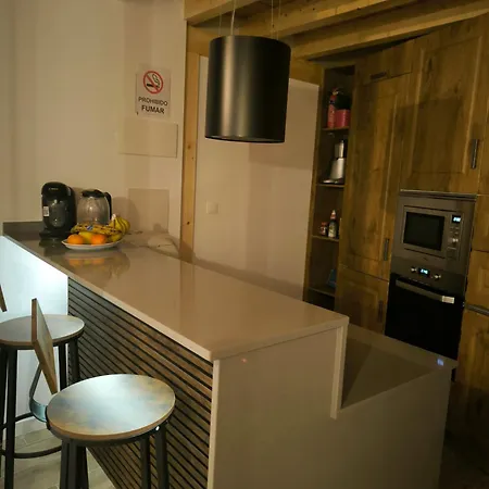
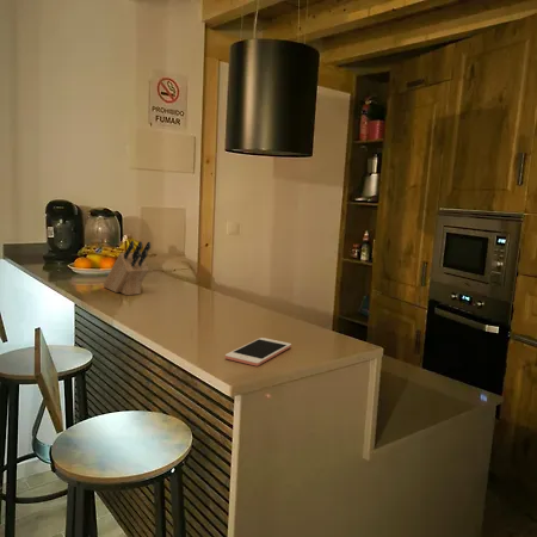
+ cell phone [224,337,292,368]
+ knife block [101,240,152,296]
